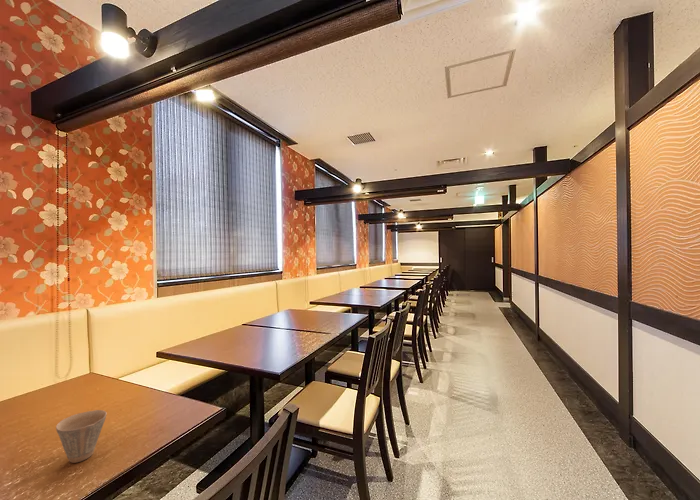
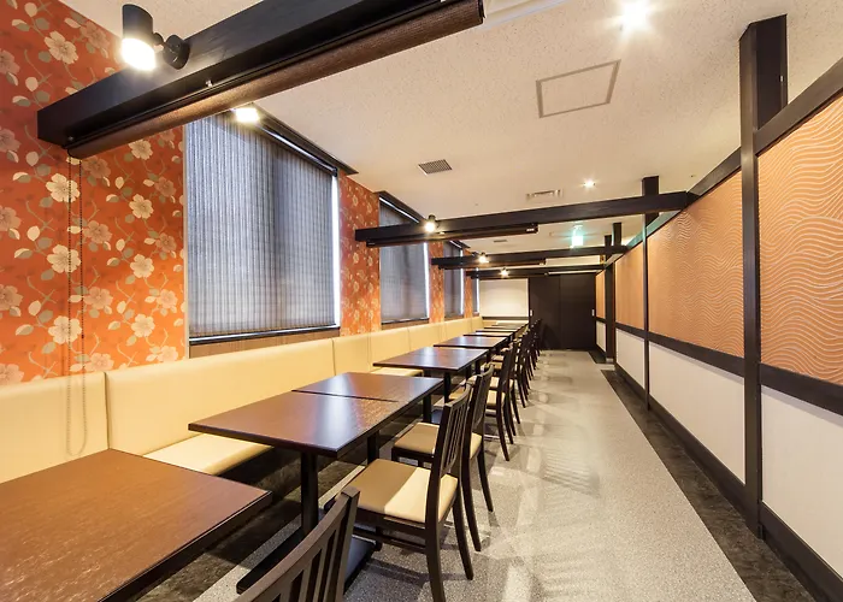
- cup [55,409,108,464]
